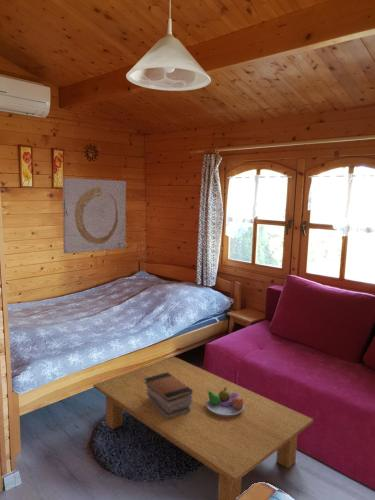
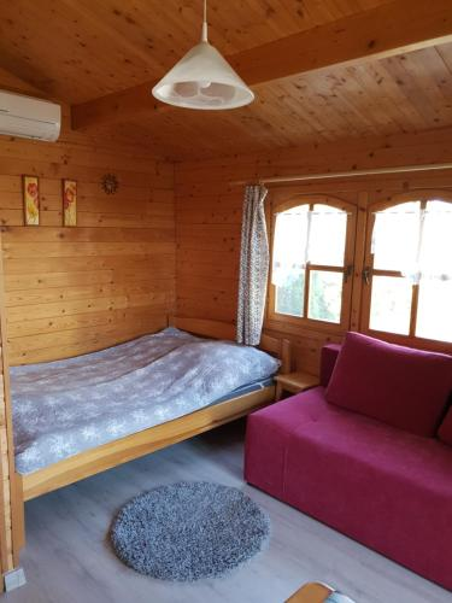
- fruit bowl [206,387,244,417]
- wall art [62,177,127,255]
- coffee table [92,355,314,500]
- book stack [144,372,192,419]
